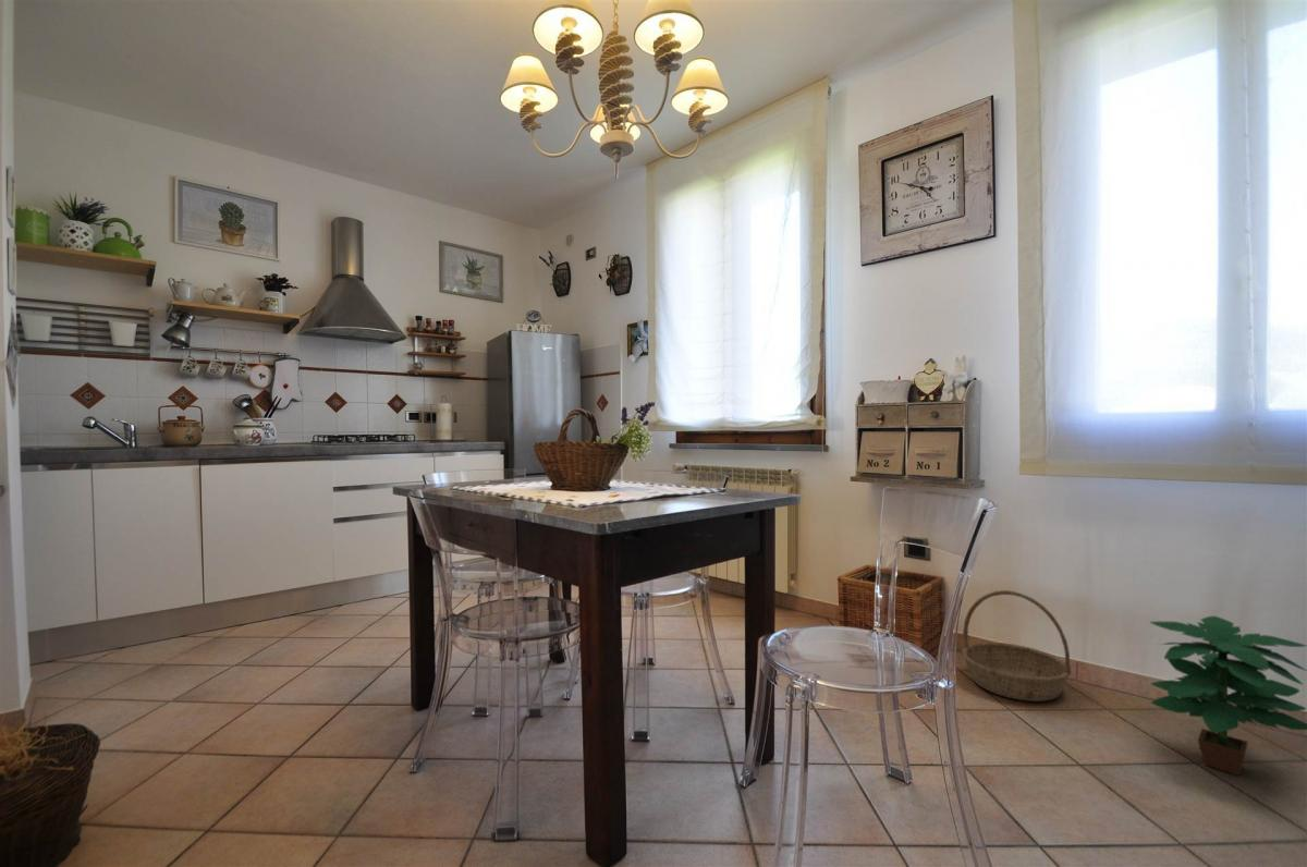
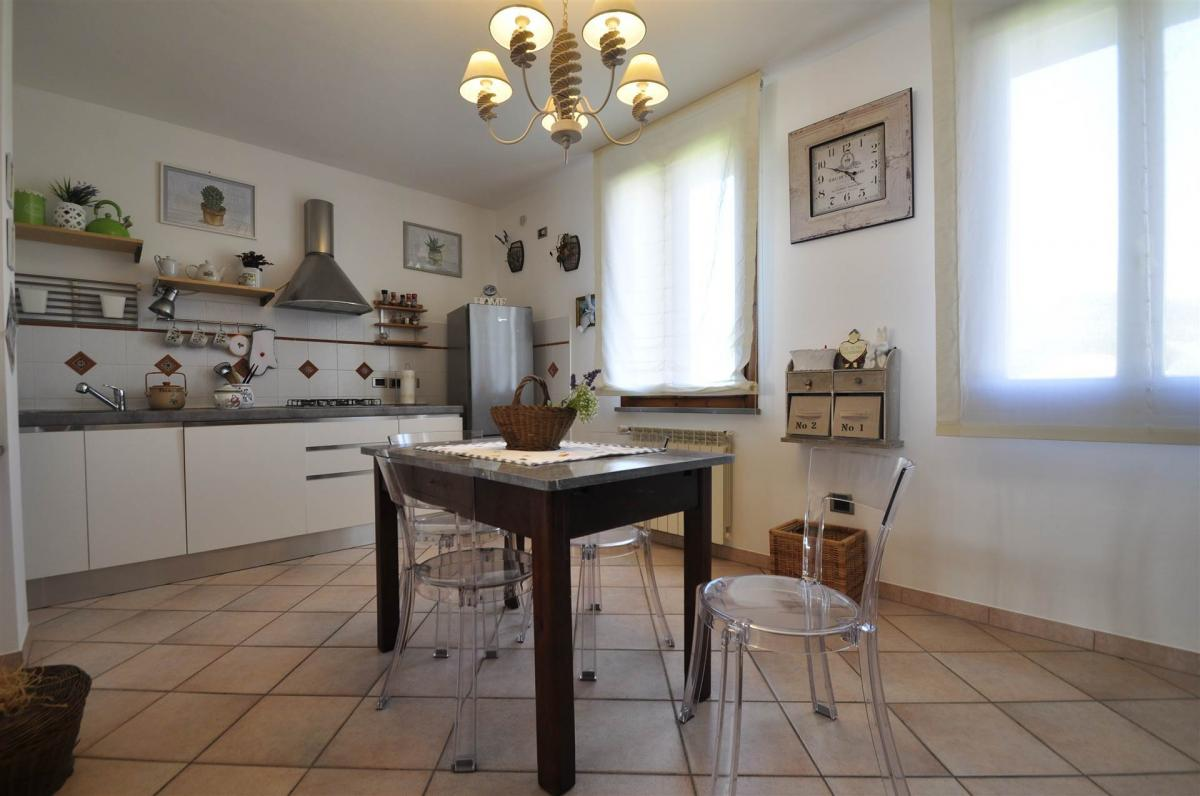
- potted plant [1149,614,1307,777]
- basket [961,589,1073,703]
